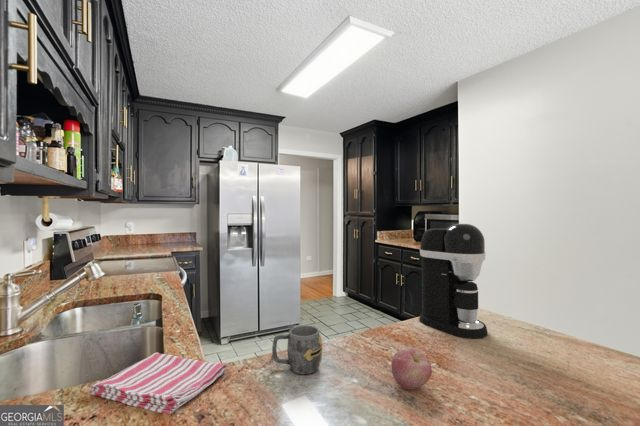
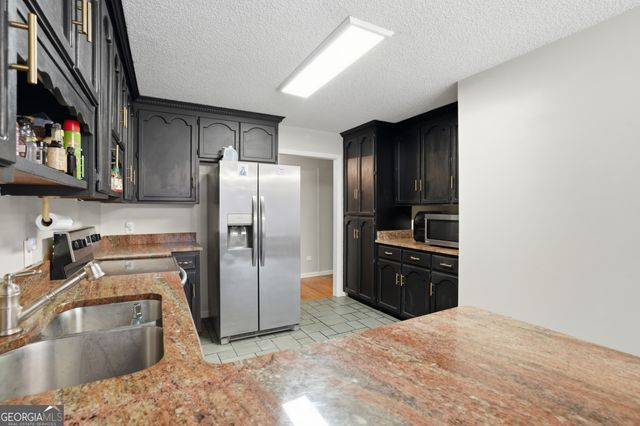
- coffee maker [419,223,489,339]
- dish towel [88,351,228,415]
- mug [271,324,323,375]
- apple [390,347,433,391]
